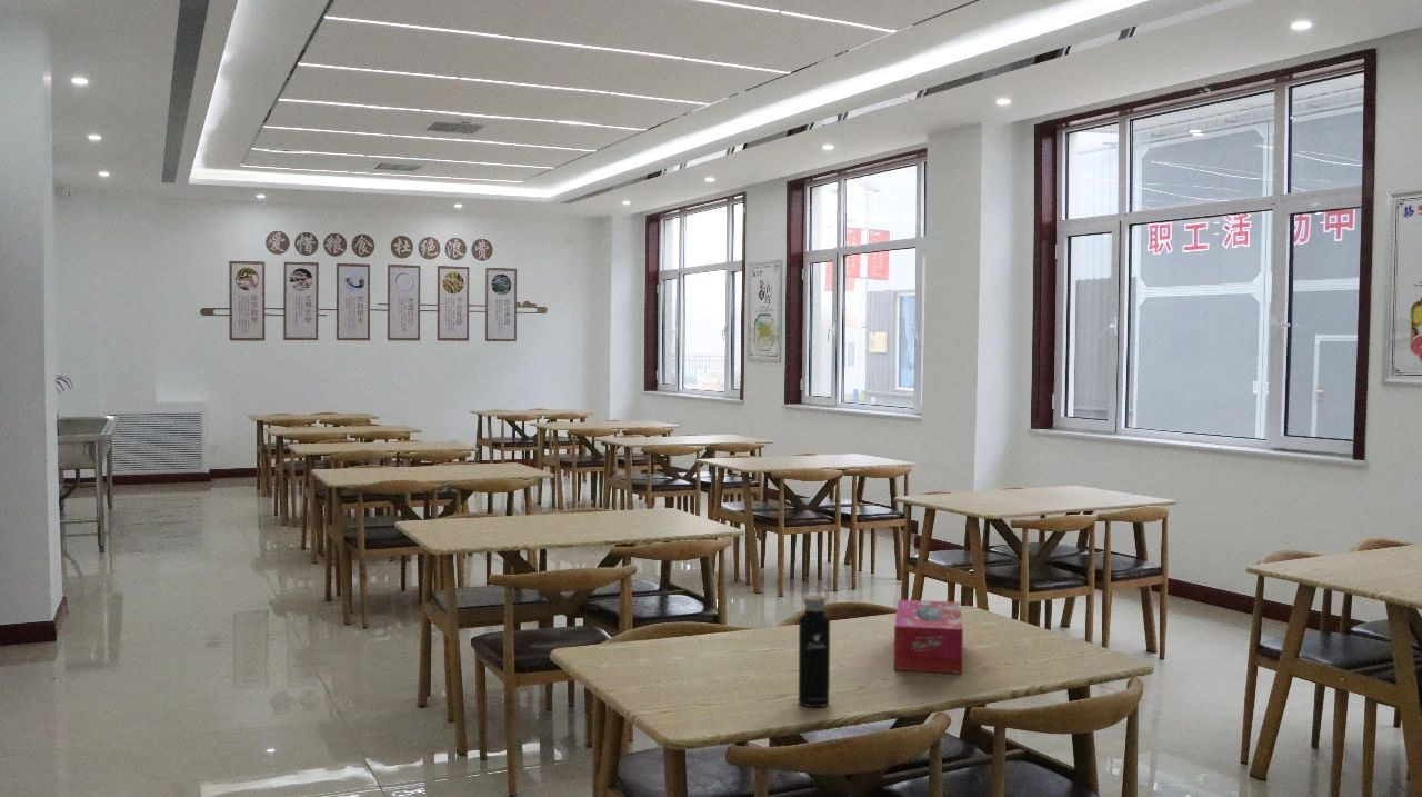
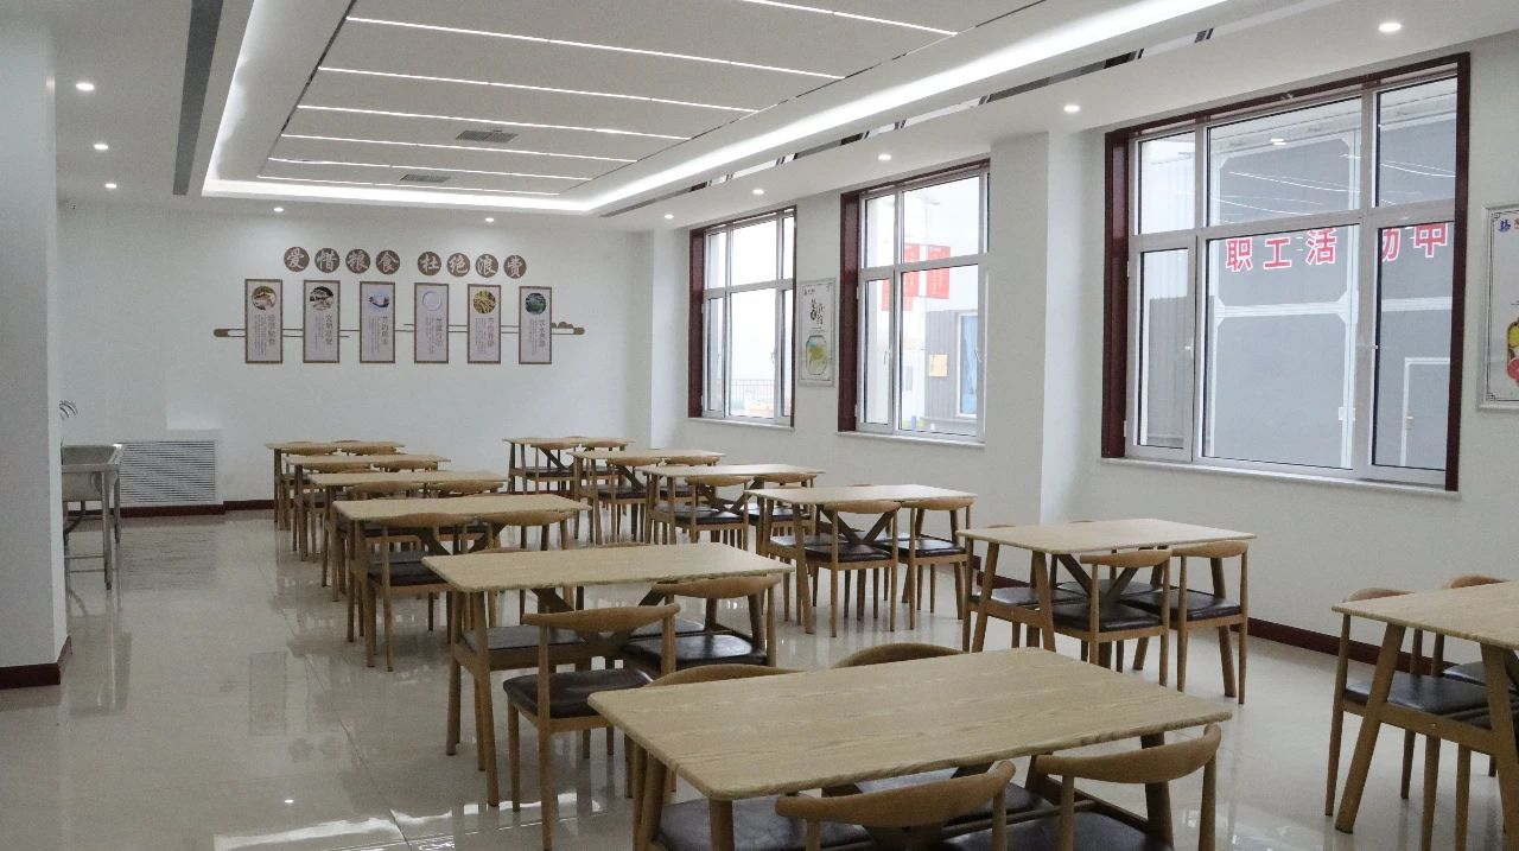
- tissue box [893,598,964,675]
- water bottle [798,586,831,708]
